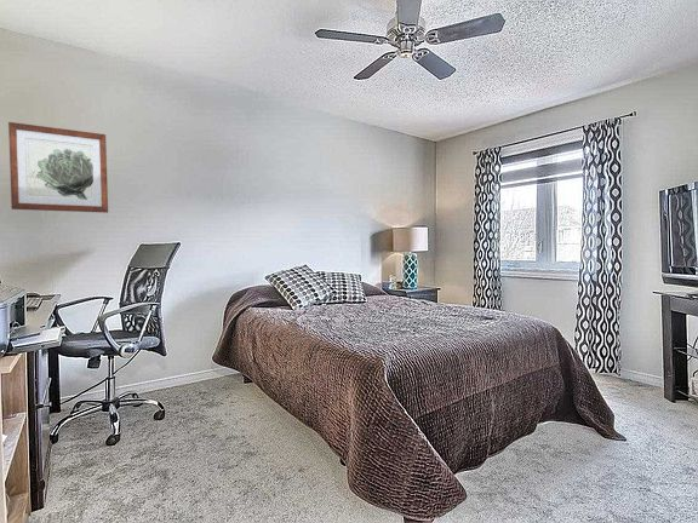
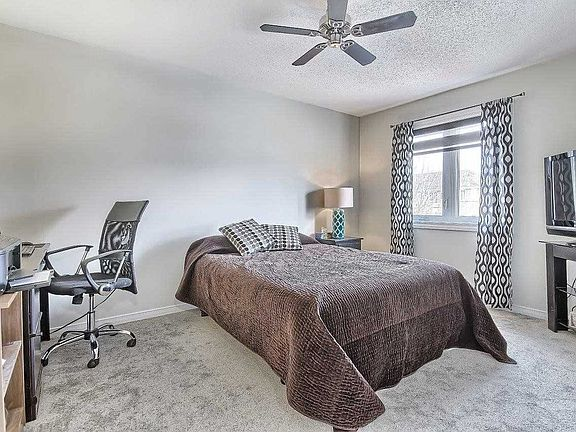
- wall art [7,121,109,214]
